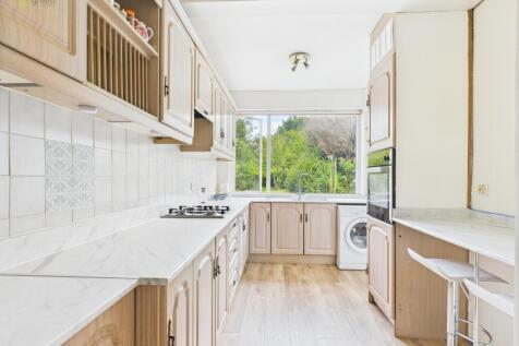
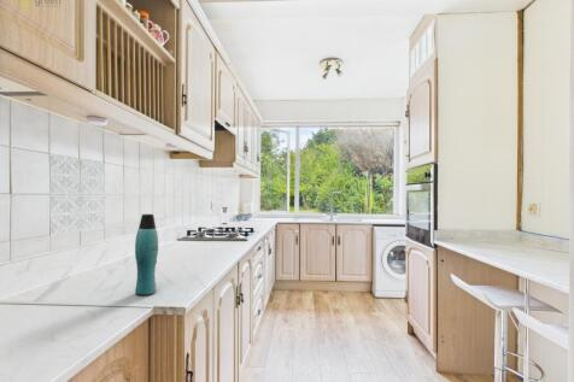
+ bottle [134,213,159,296]
